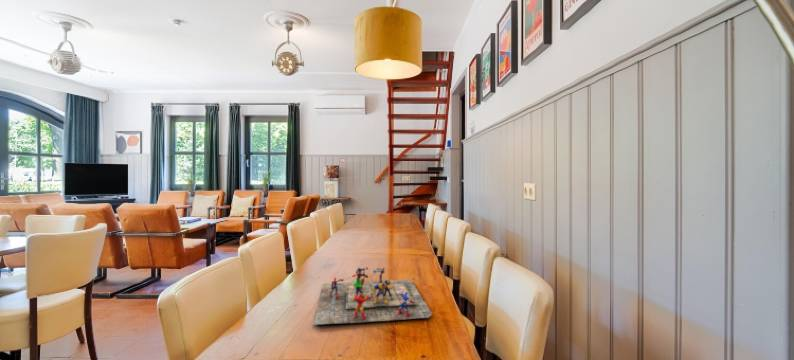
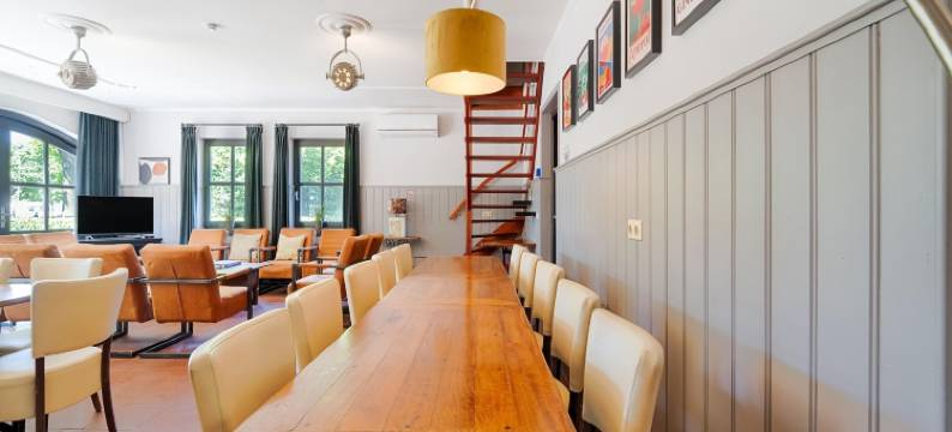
- board game [312,266,433,326]
